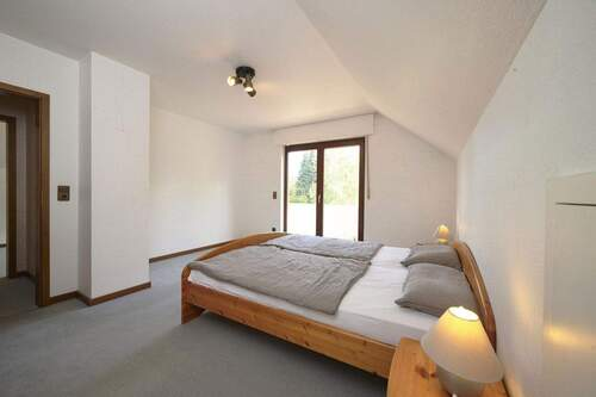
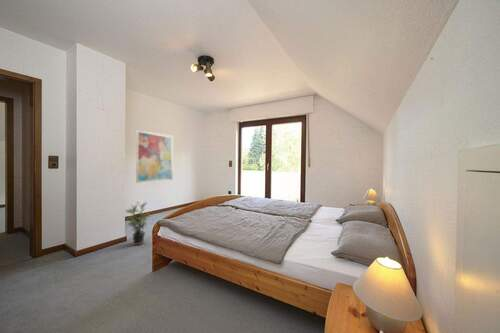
+ potted plant [124,200,151,246]
+ wall art [135,130,174,184]
